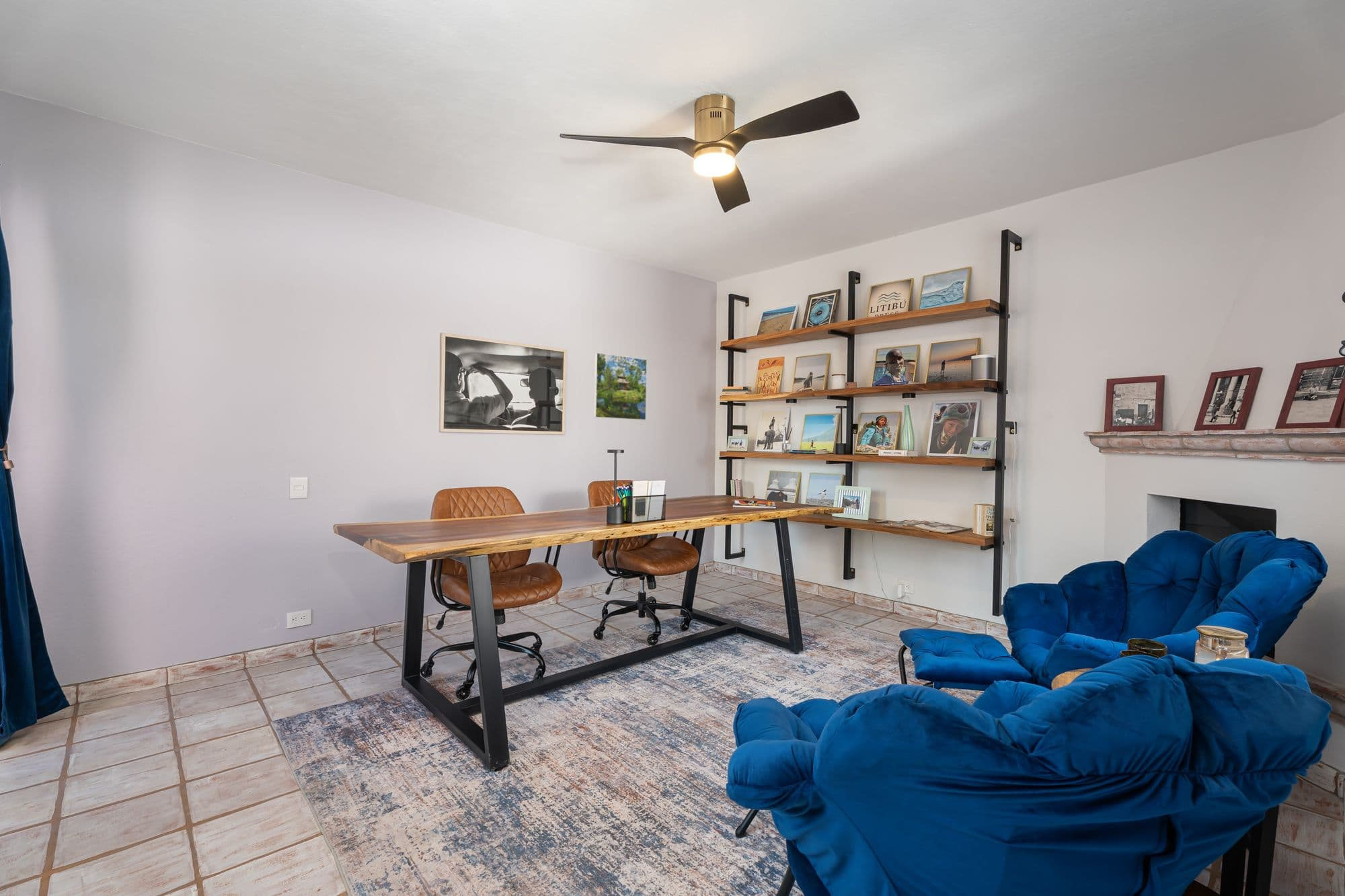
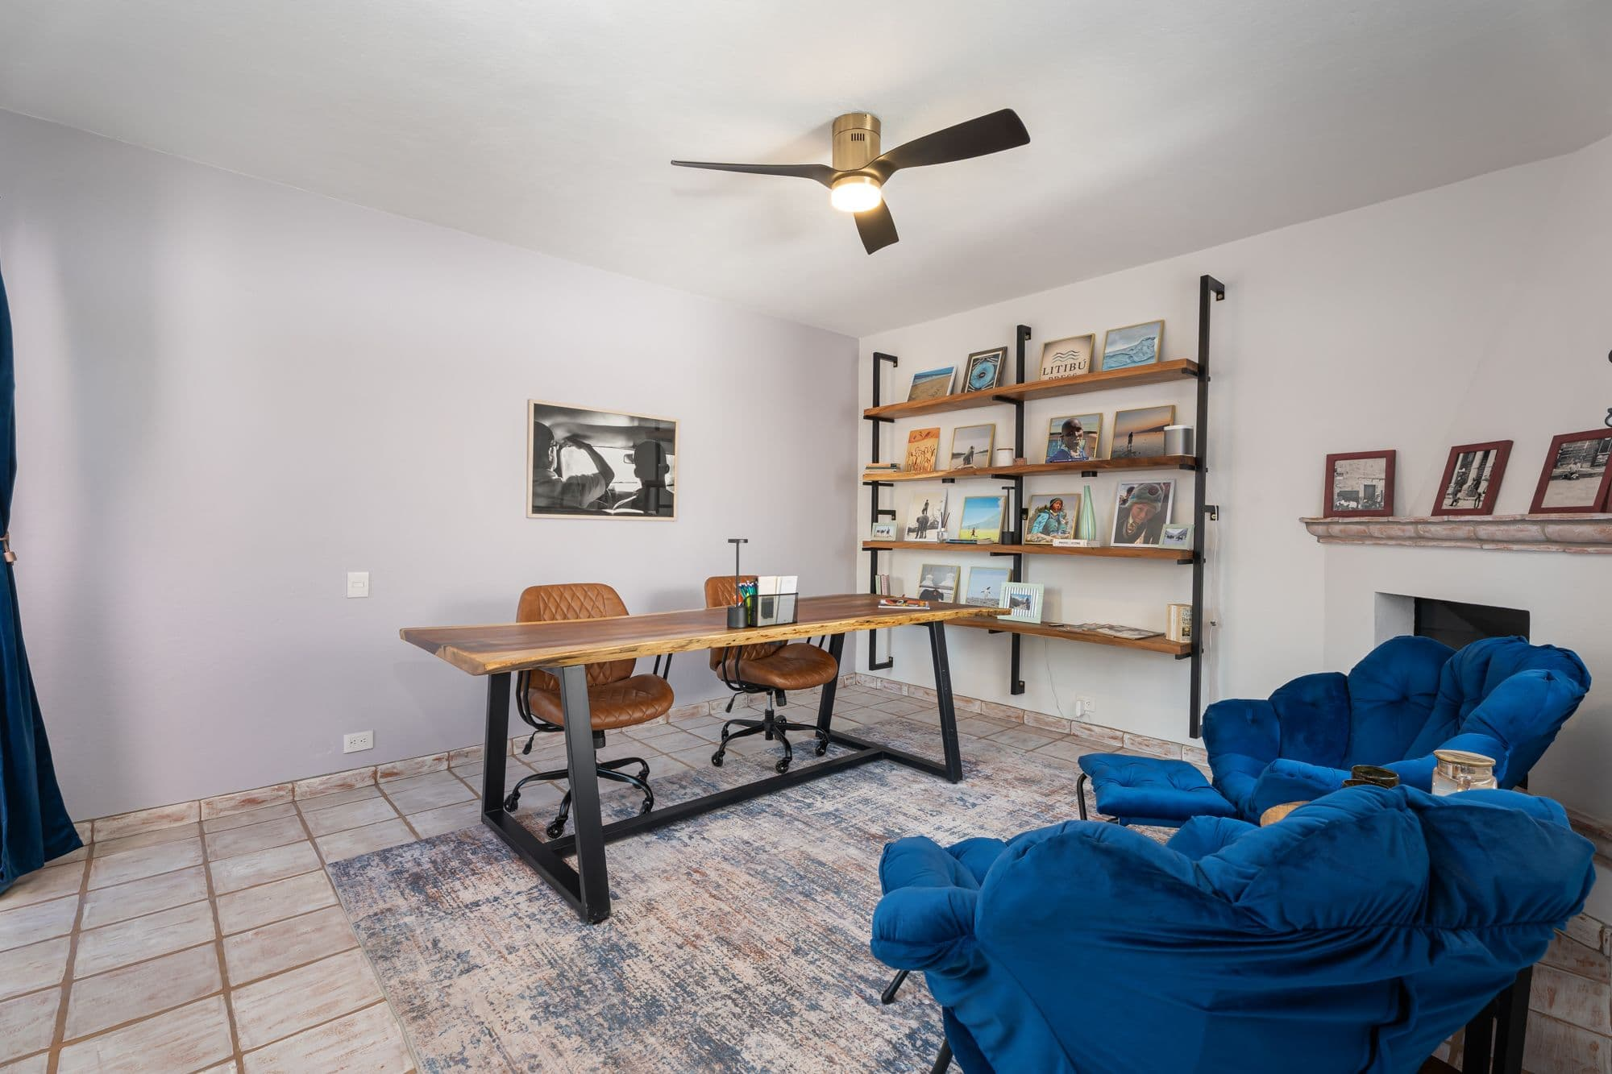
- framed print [592,352,648,421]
